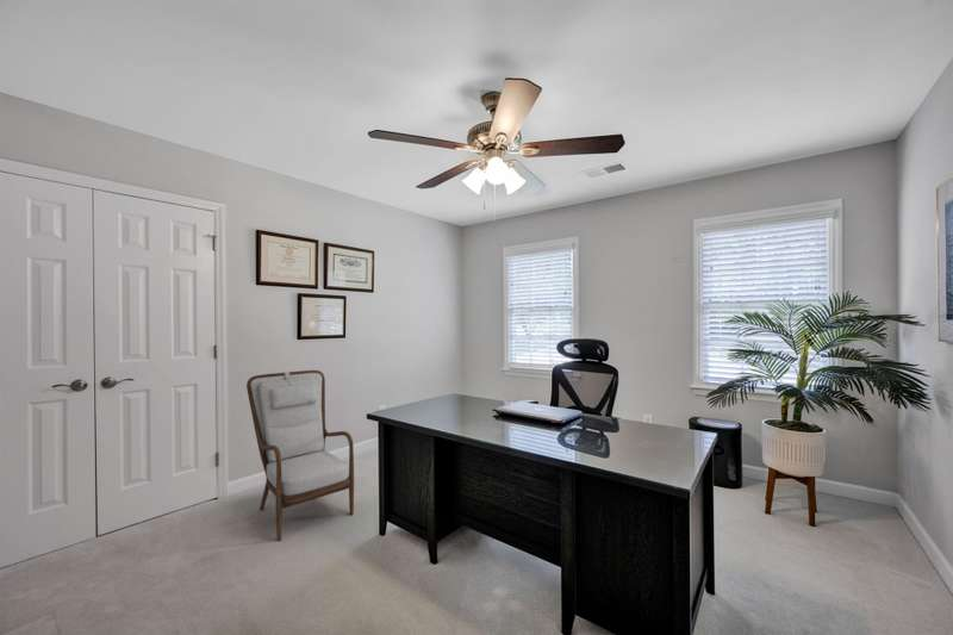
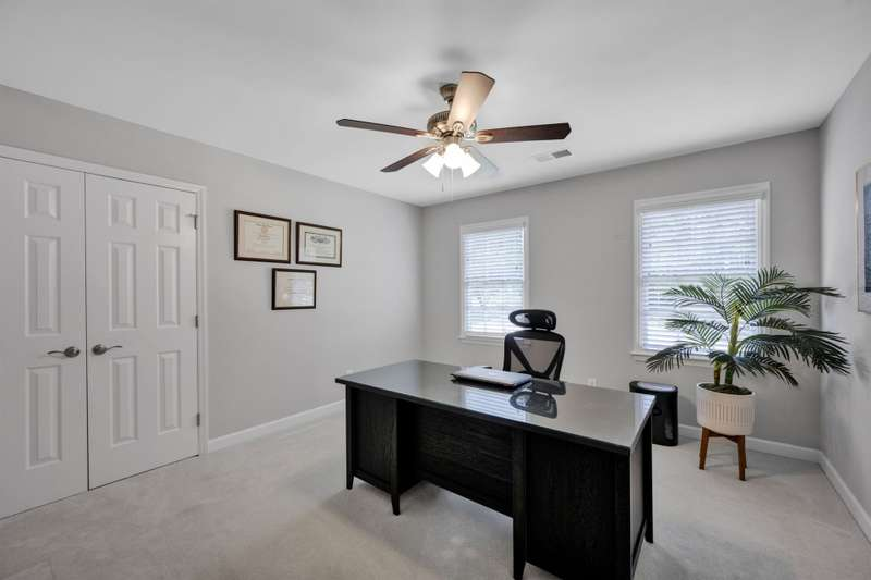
- armchair [245,369,355,542]
